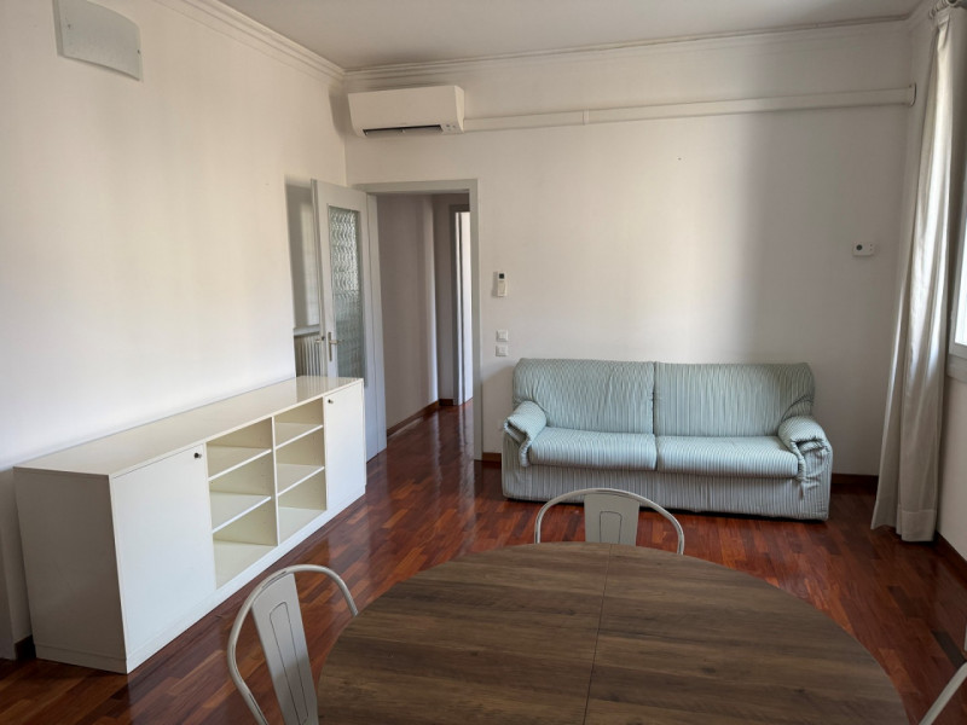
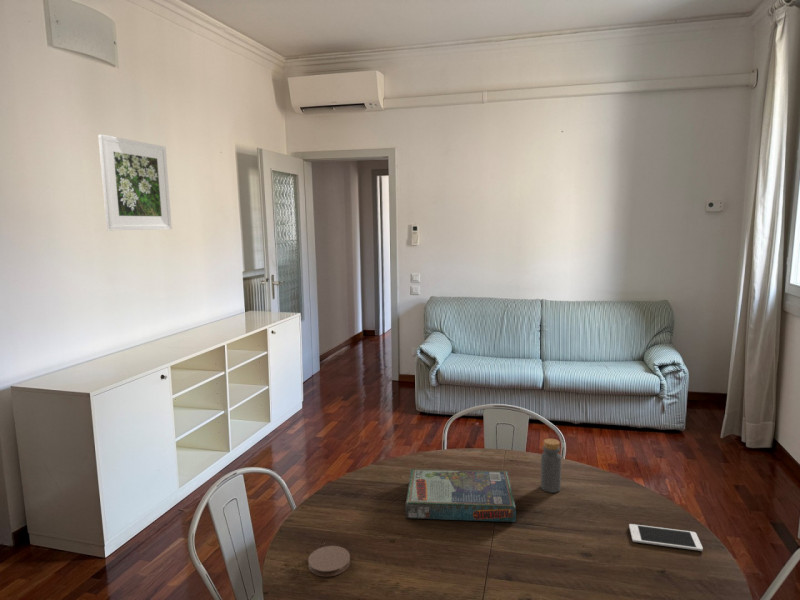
+ cell phone [628,523,704,552]
+ bottle [540,438,562,494]
+ coaster [307,545,351,578]
+ board game [404,468,517,523]
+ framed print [97,134,173,232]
